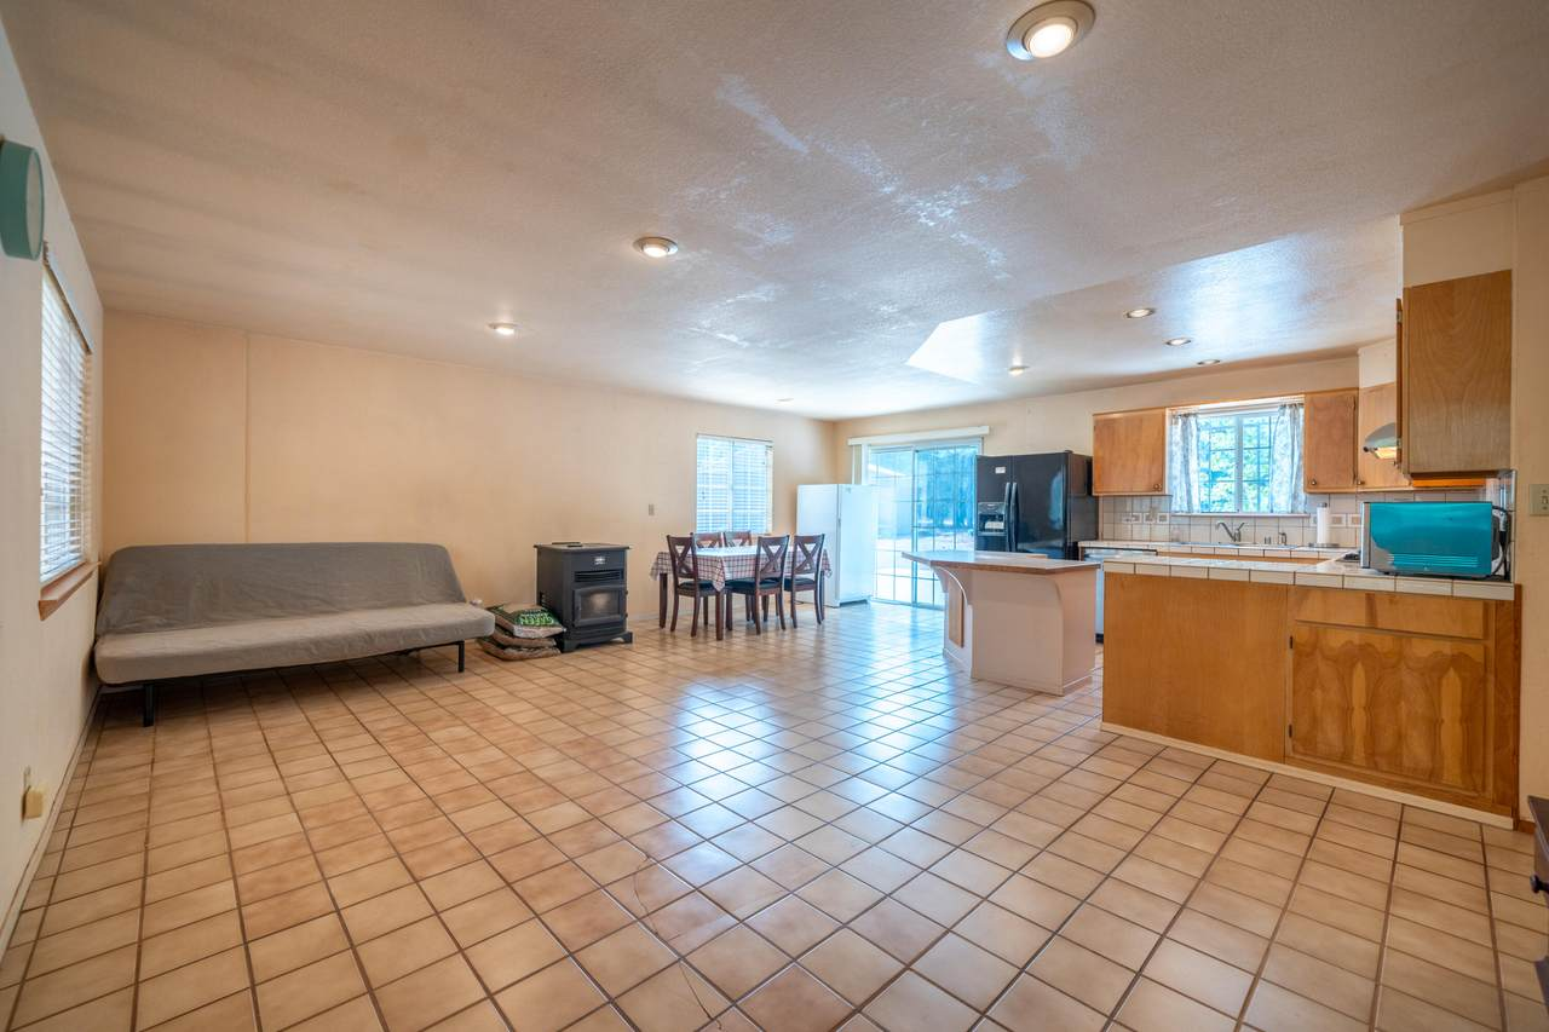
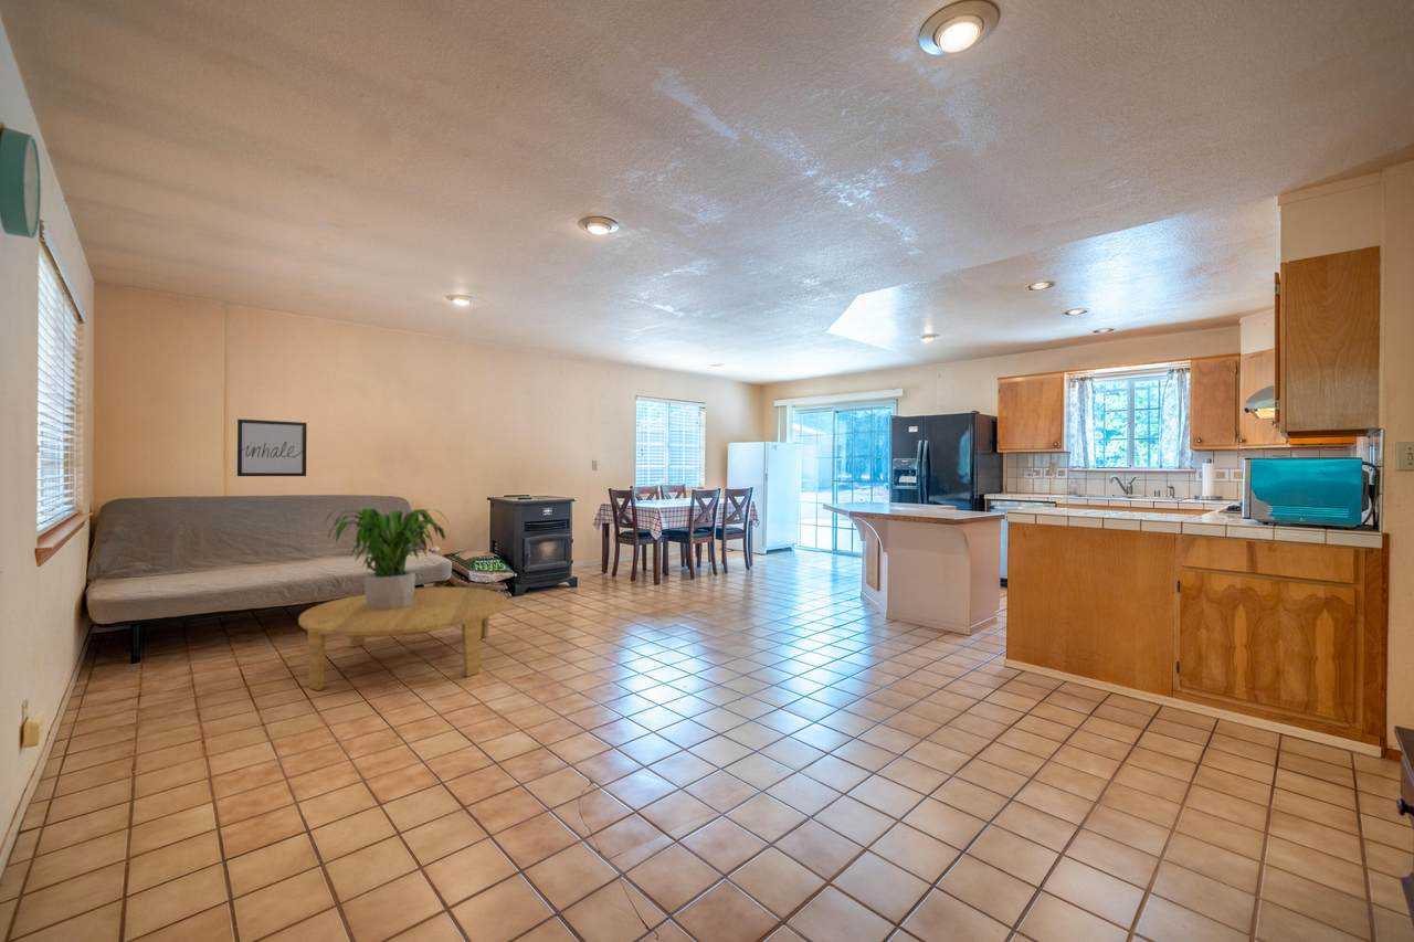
+ potted plant [324,505,451,610]
+ coffee table [297,586,509,691]
+ wall art [236,419,308,477]
